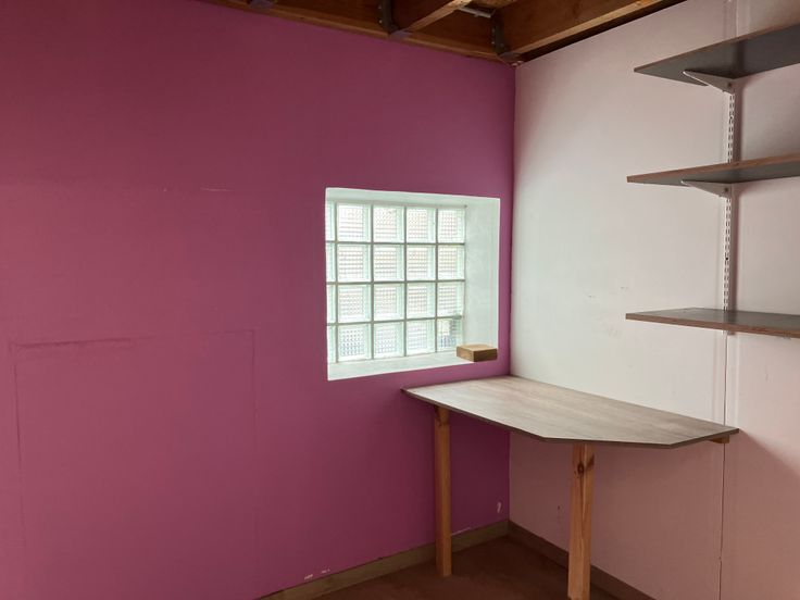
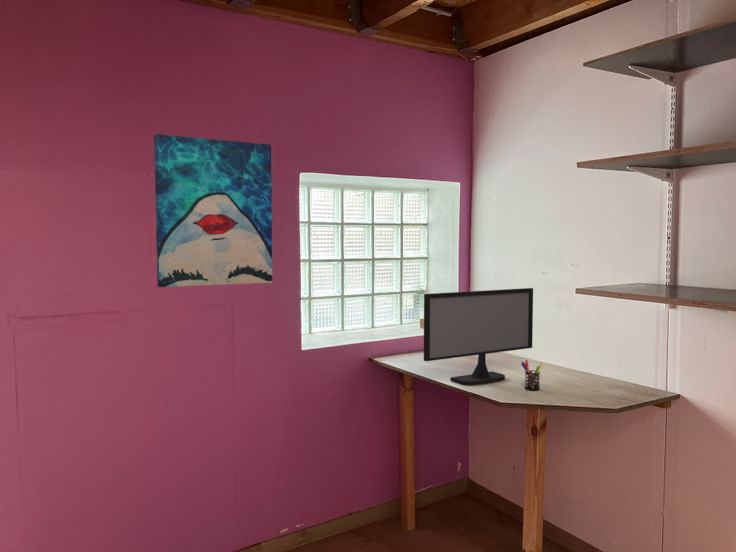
+ pen holder [520,359,543,392]
+ computer monitor [423,287,534,386]
+ wall art [153,133,273,288]
